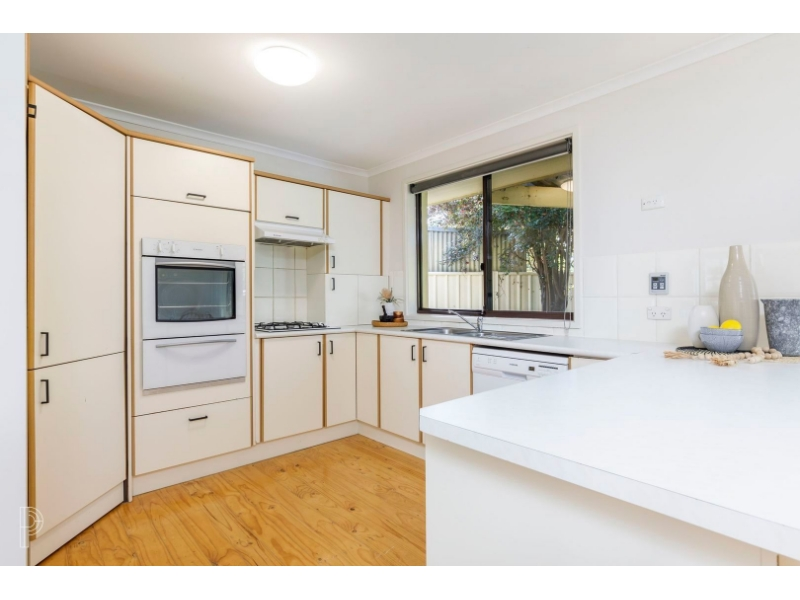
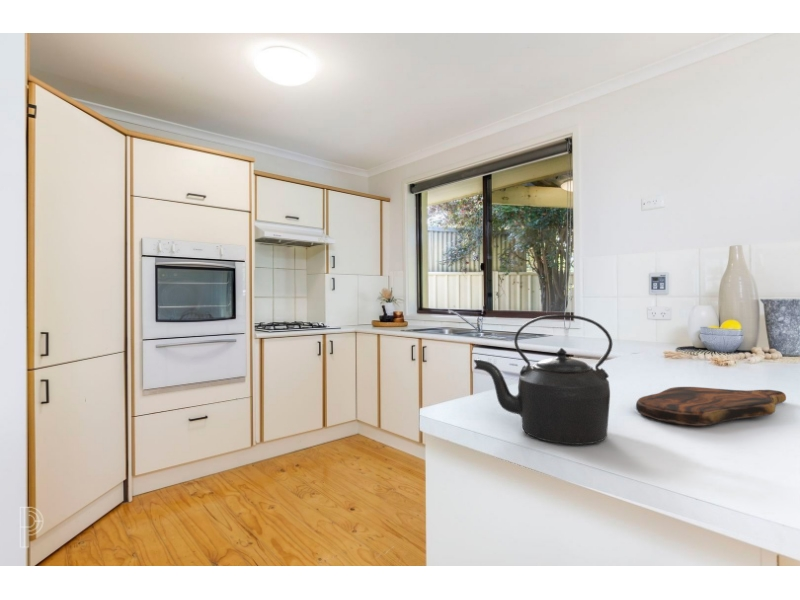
+ cutting board [635,386,787,427]
+ kettle [473,314,613,445]
